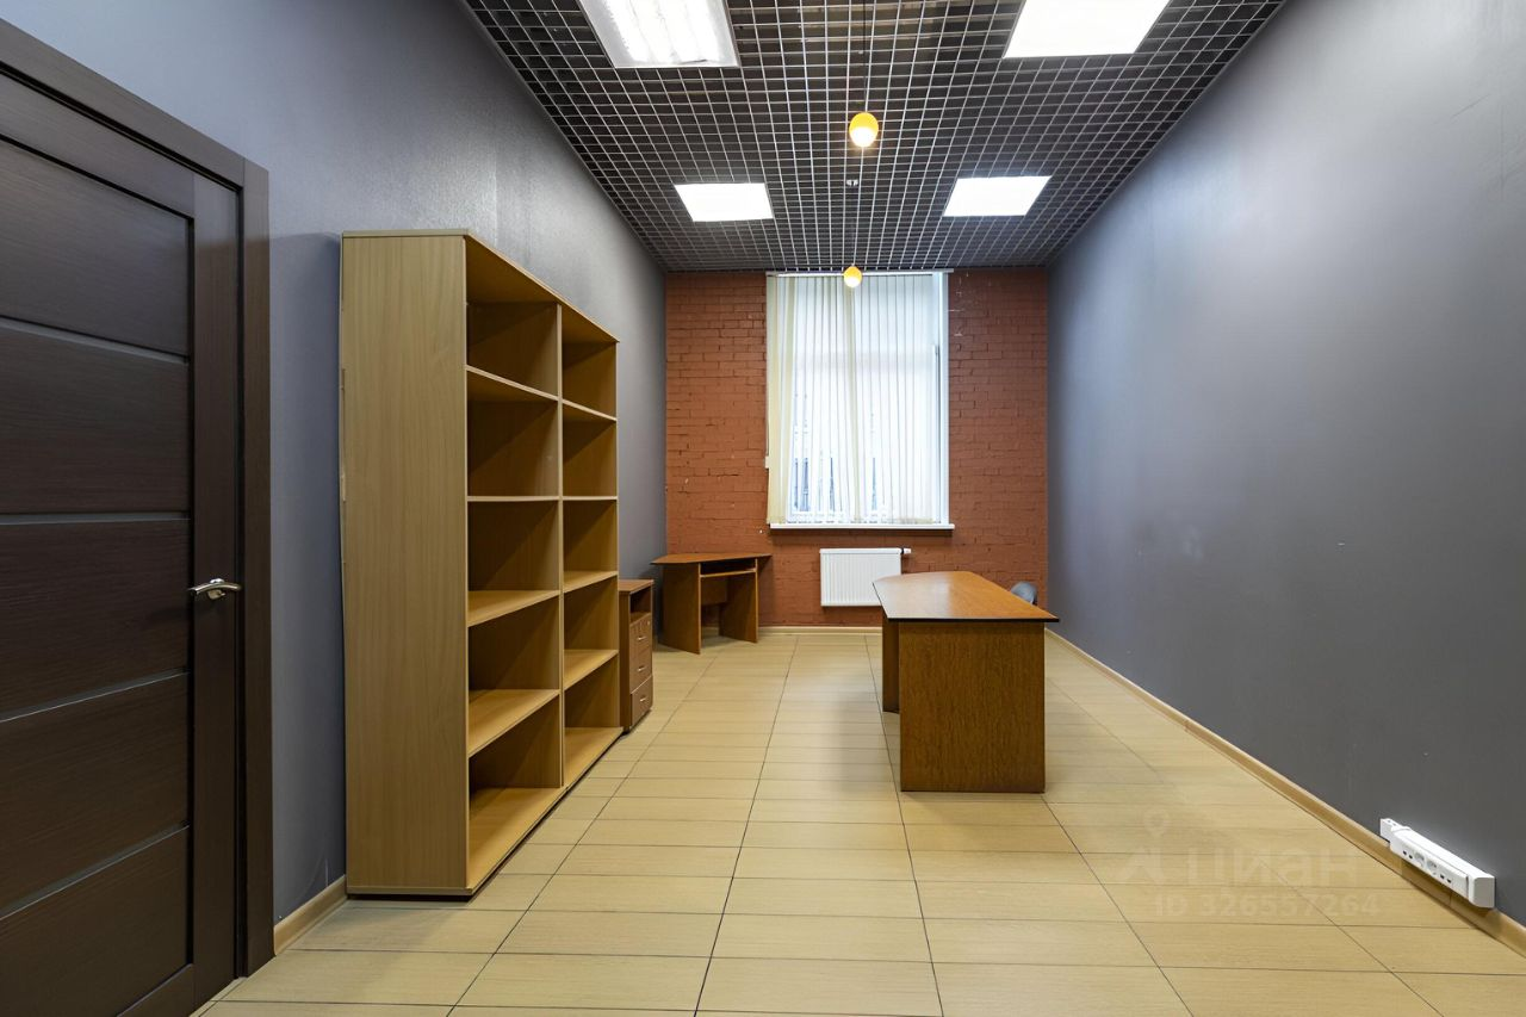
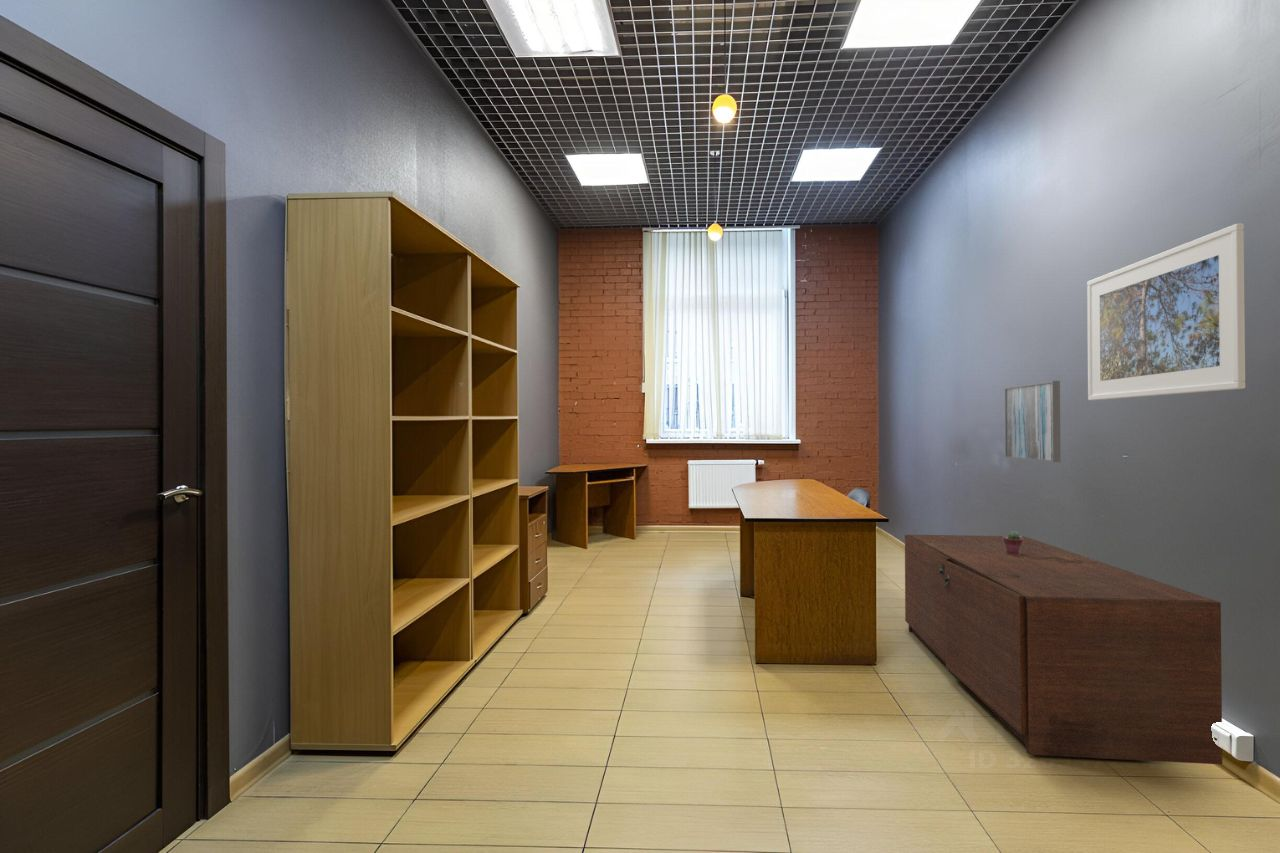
+ wall art [1004,380,1061,463]
+ storage trunk [904,534,1223,766]
+ potted succulent [1003,530,1023,555]
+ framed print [1086,222,1246,401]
